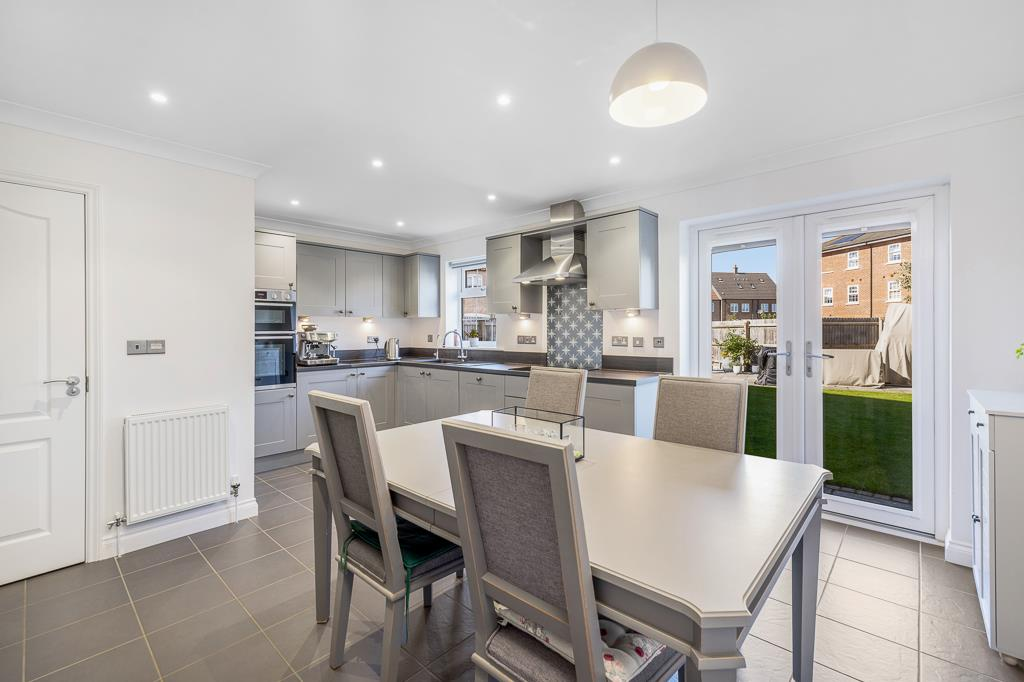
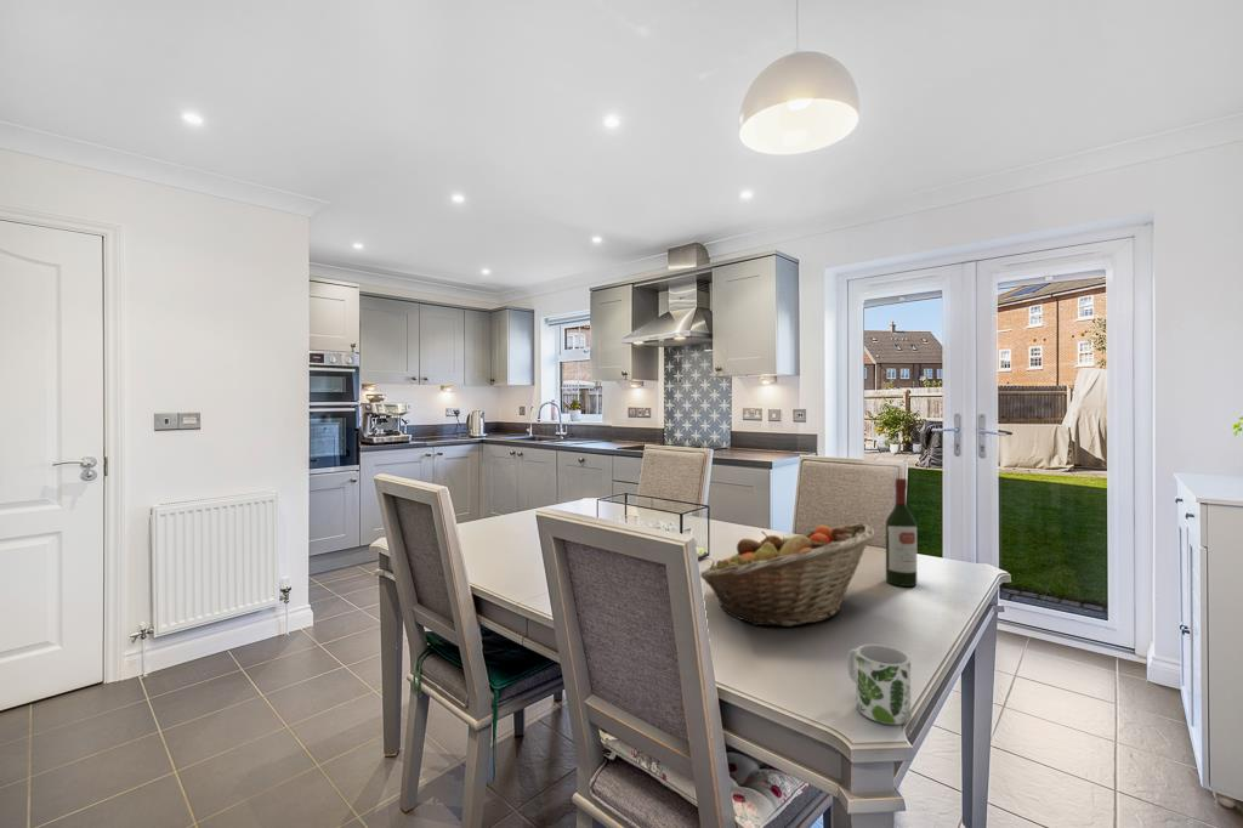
+ mug [846,643,912,726]
+ wine bottle [885,477,918,588]
+ fruit basket [699,522,876,628]
